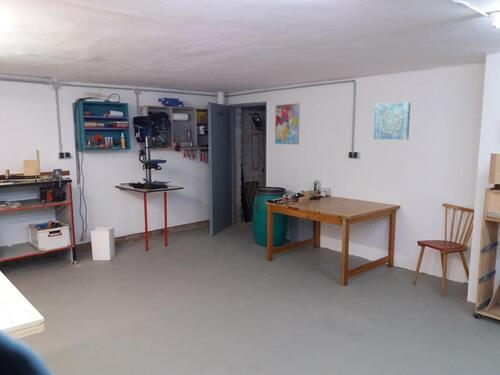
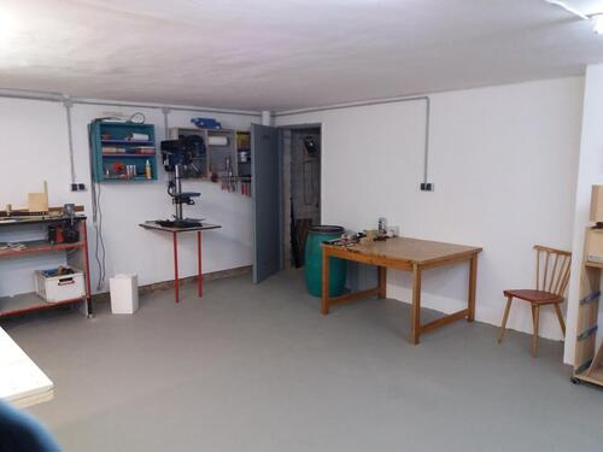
- wall art [373,101,411,140]
- wall art [274,102,301,146]
